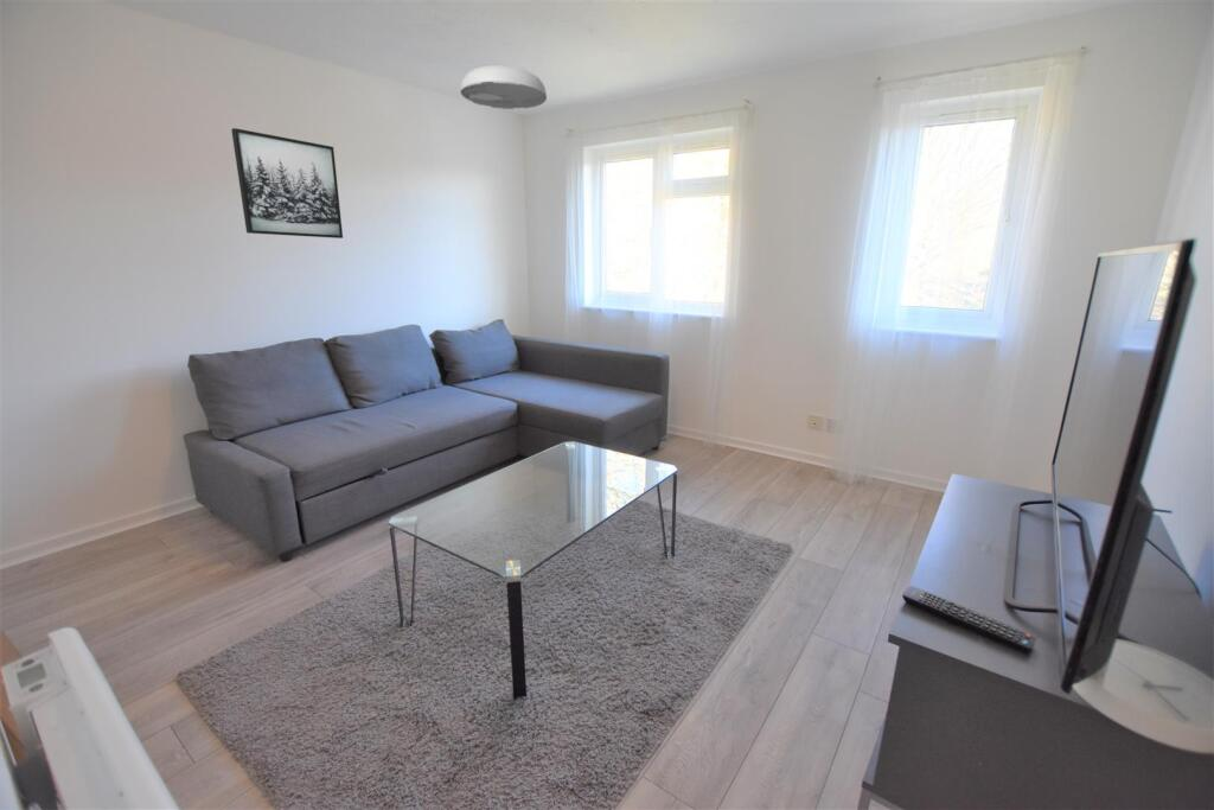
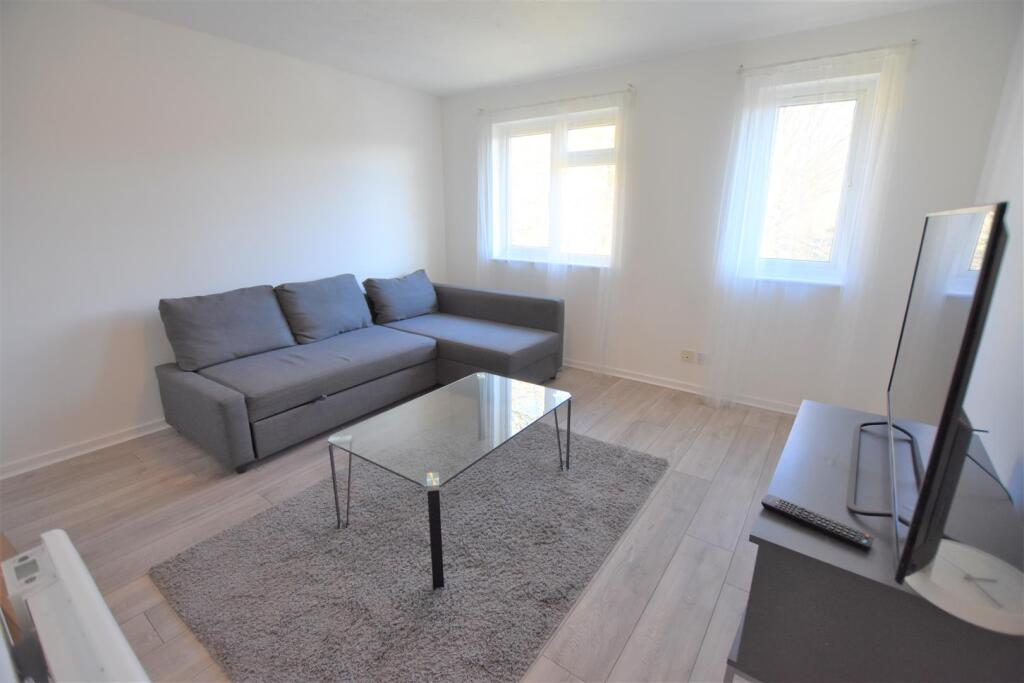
- ceiling light [460,64,548,110]
- wall art [230,127,344,240]
